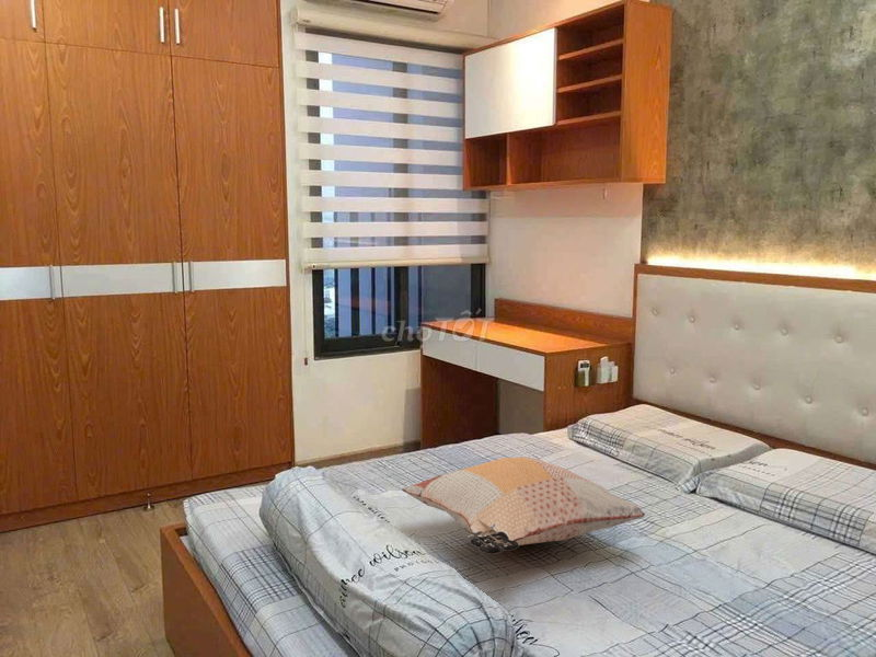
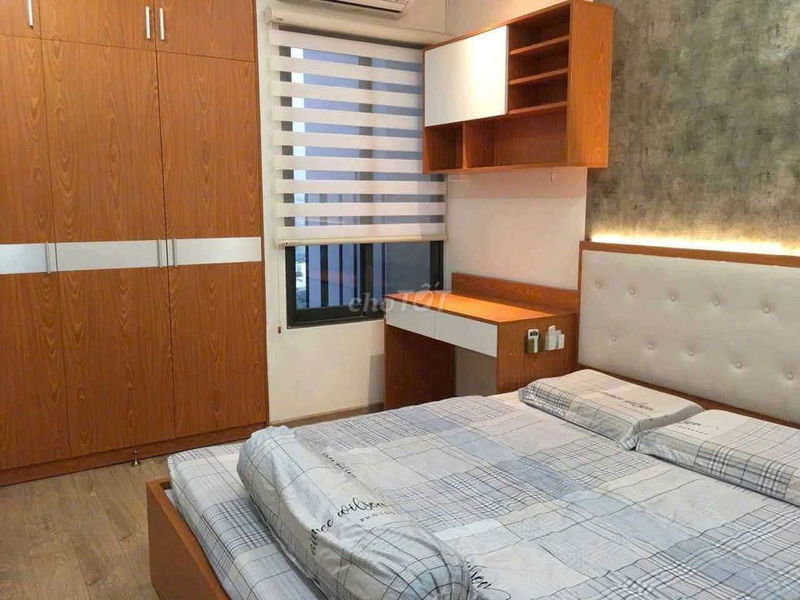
- decorative pillow [401,456,646,555]
